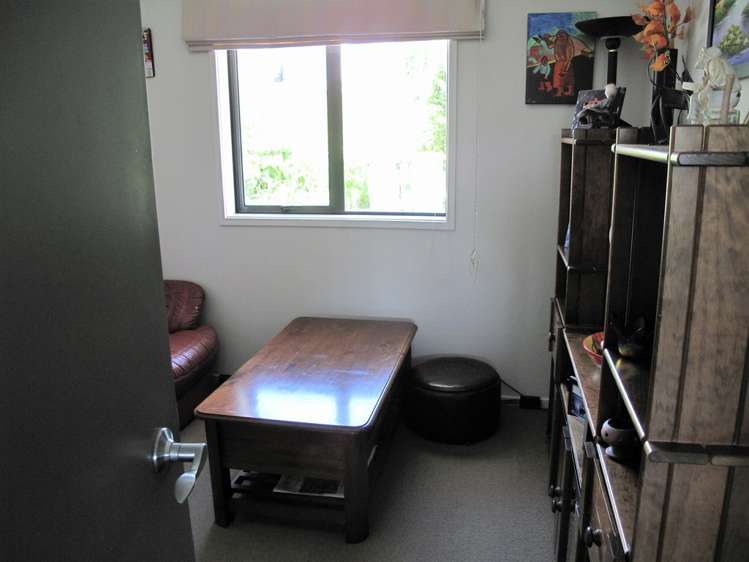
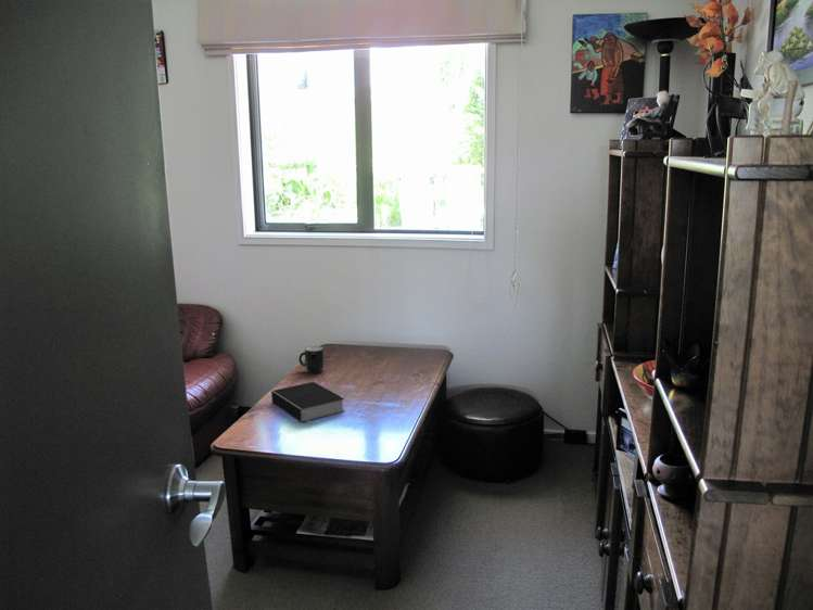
+ mug [297,345,326,374]
+ book [270,381,345,425]
